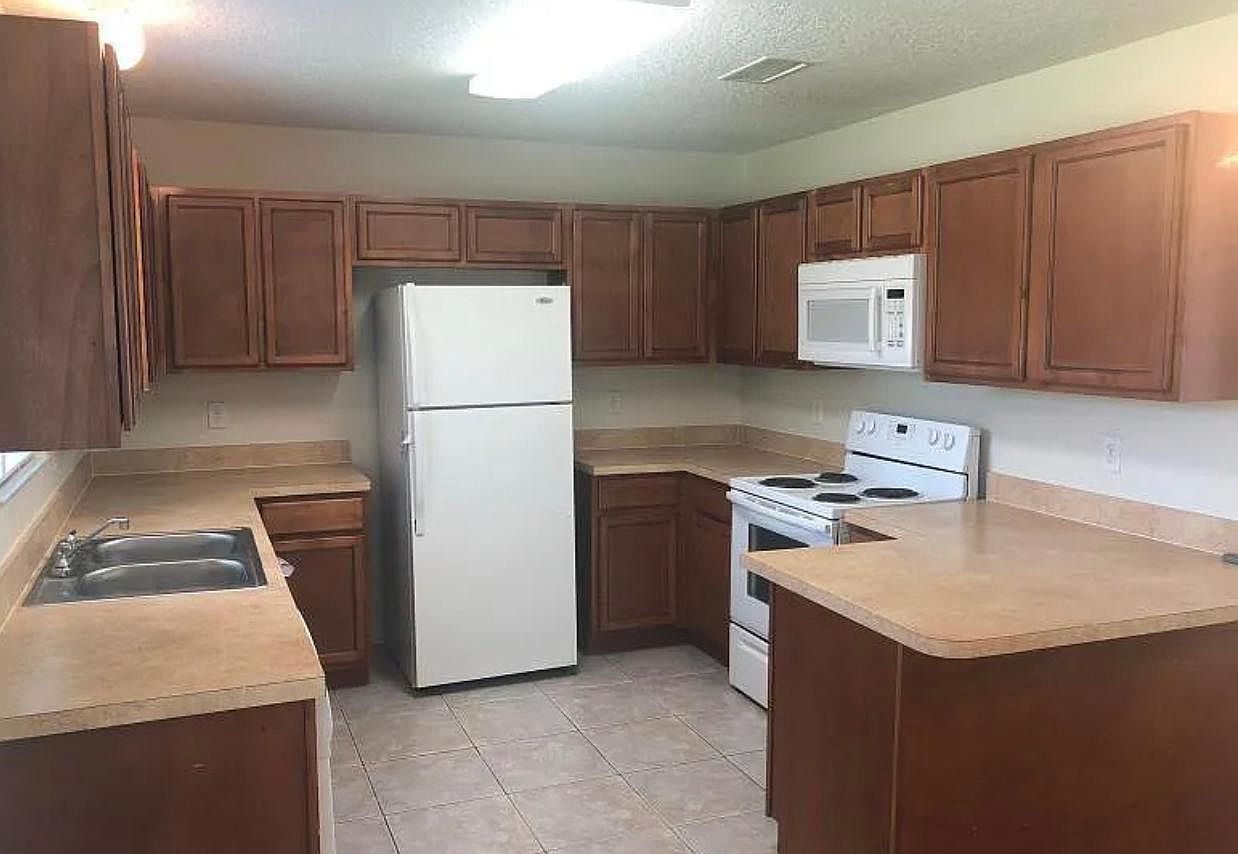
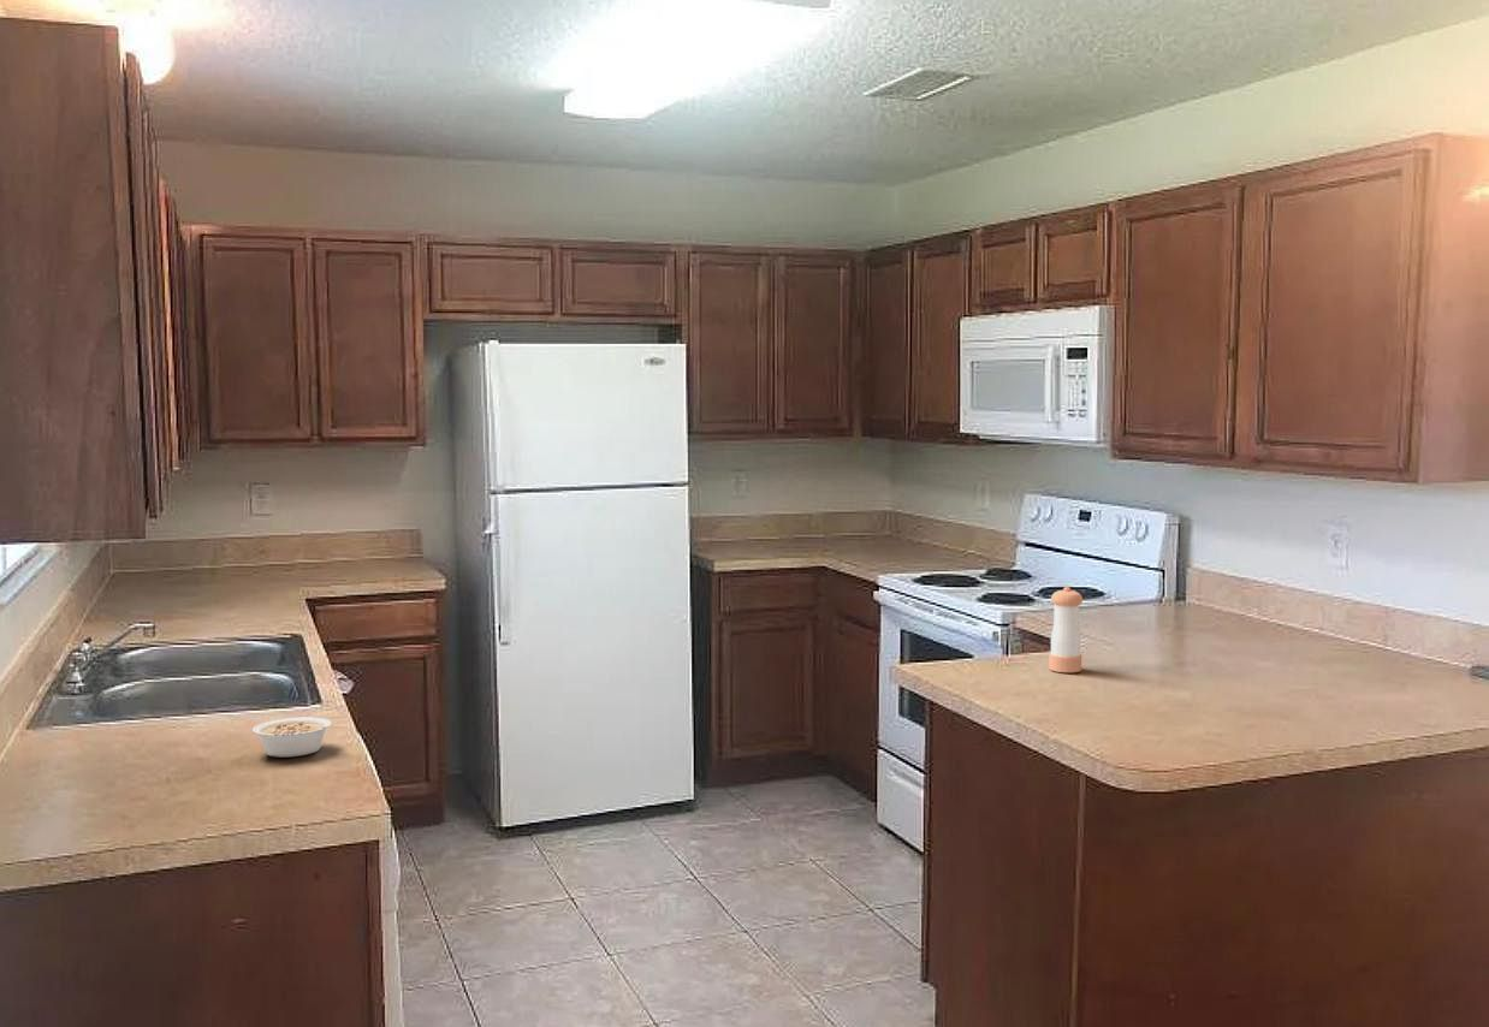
+ legume [251,717,339,759]
+ pepper shaker [1048,586,1084,673]
